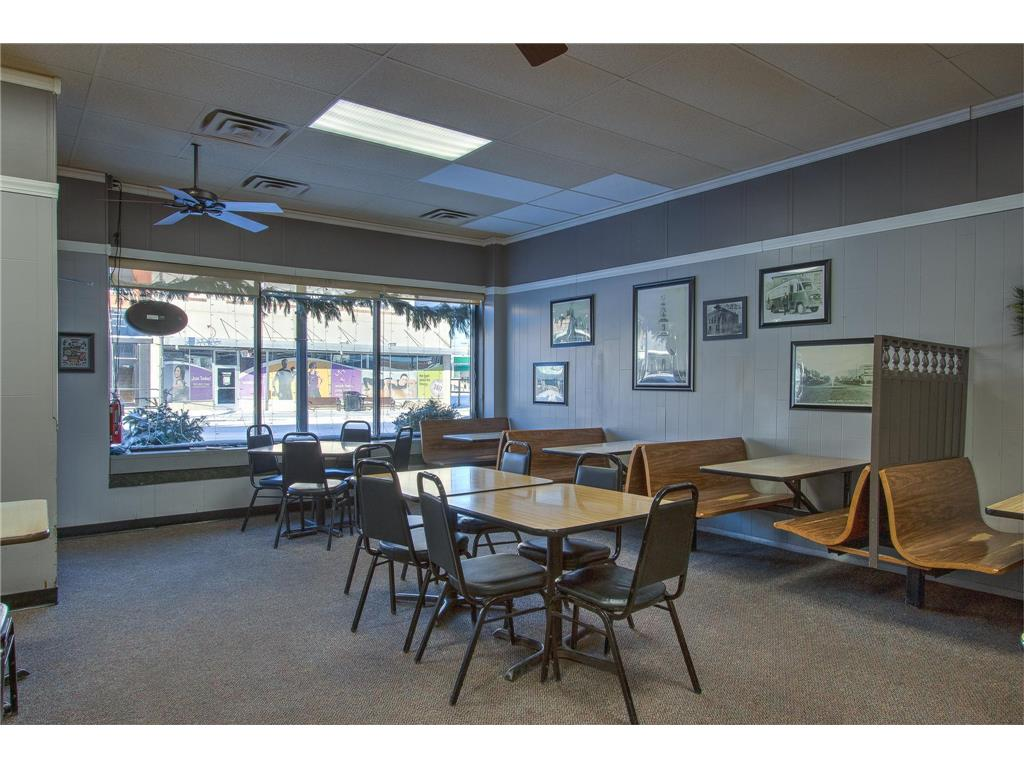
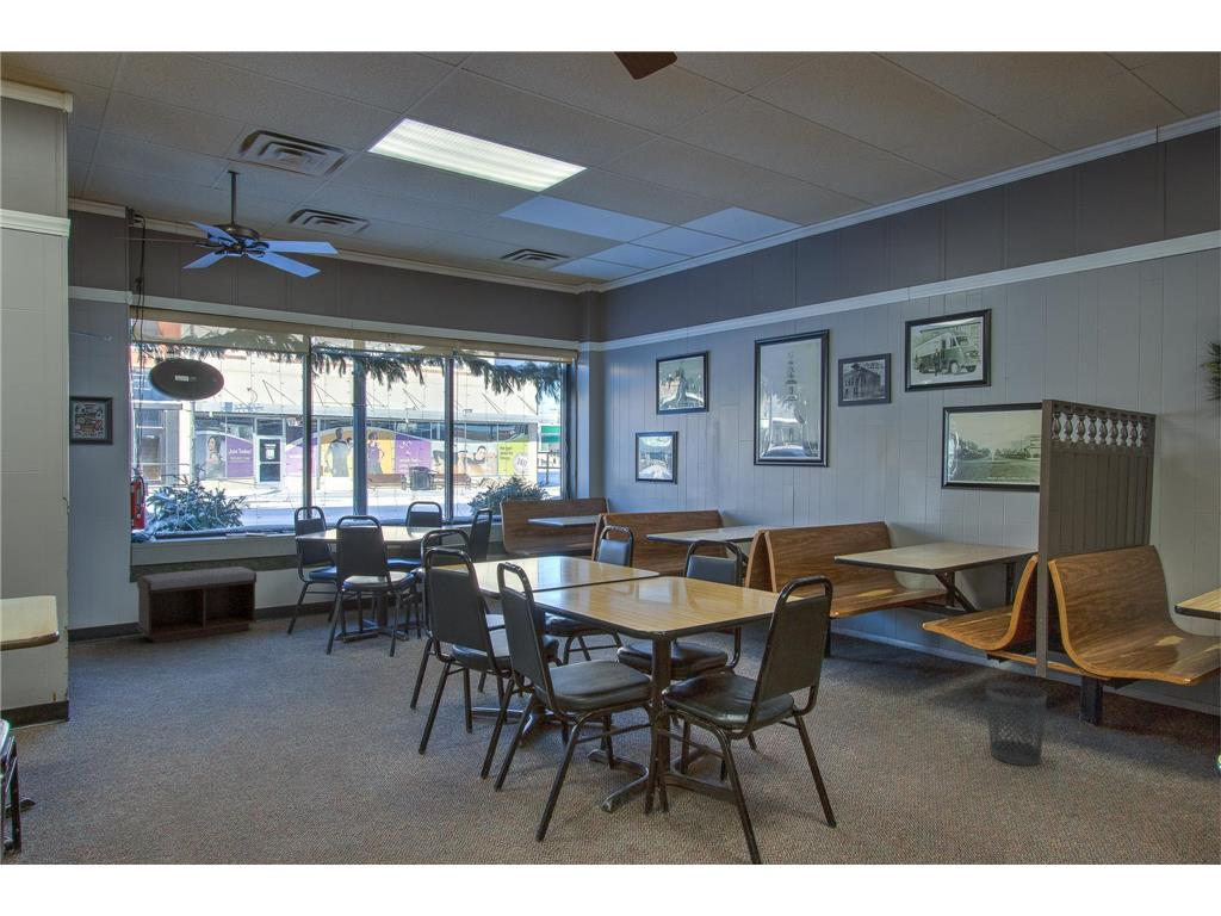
+ wastebasket [984,681,1048,767]
+ bench [136,565,258,644]
